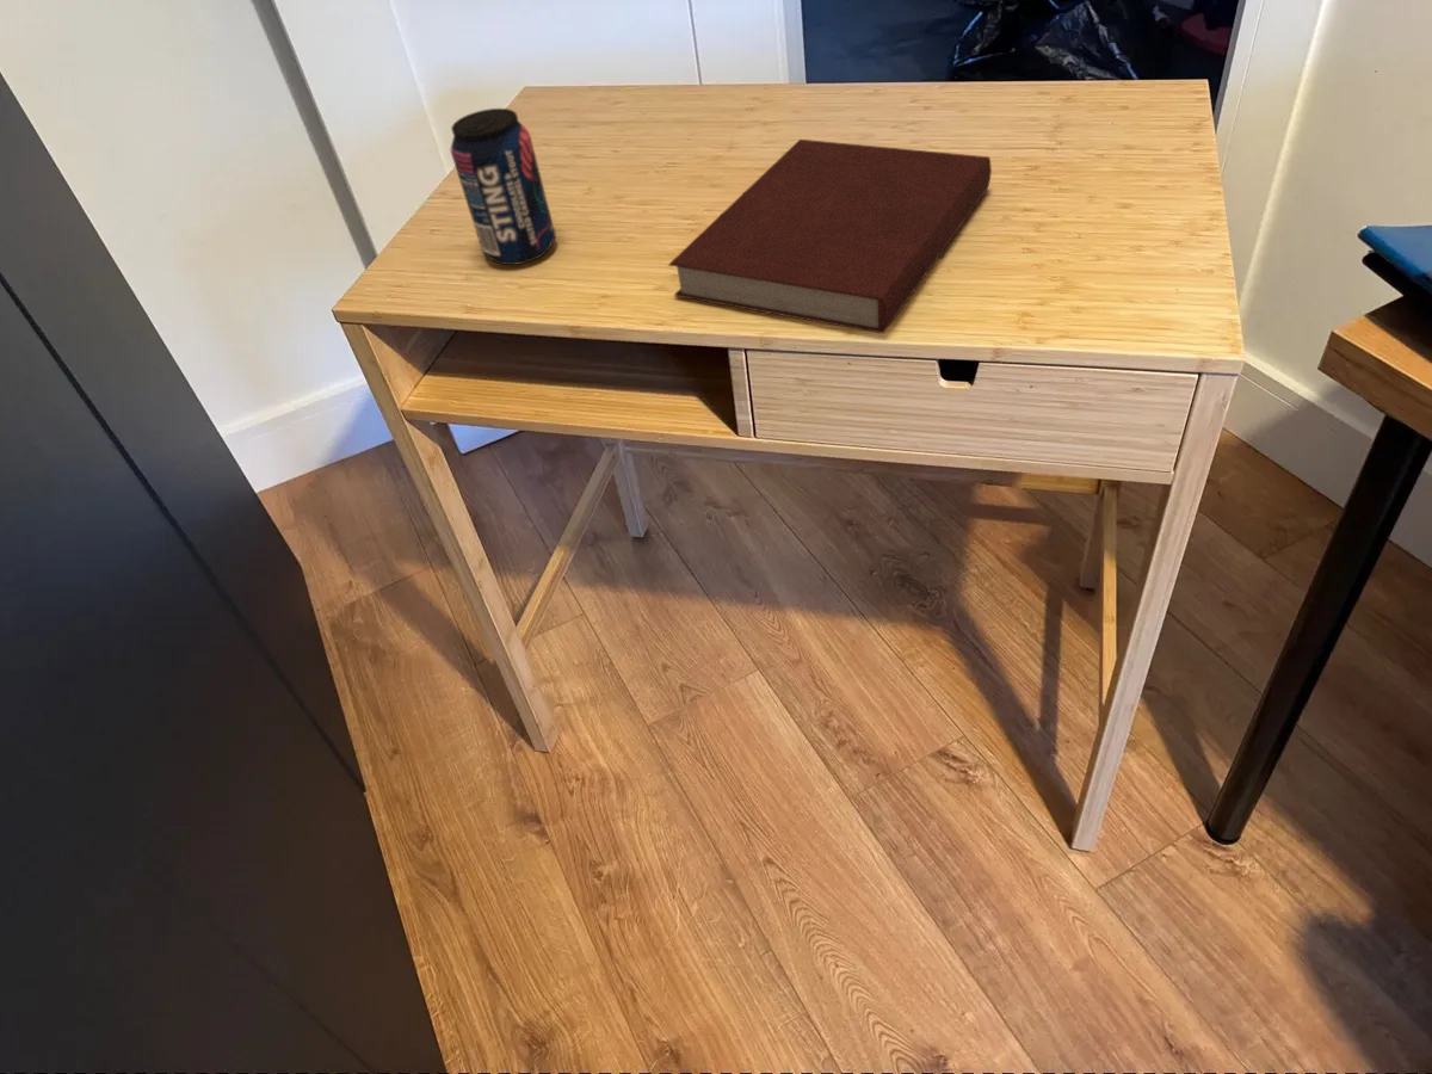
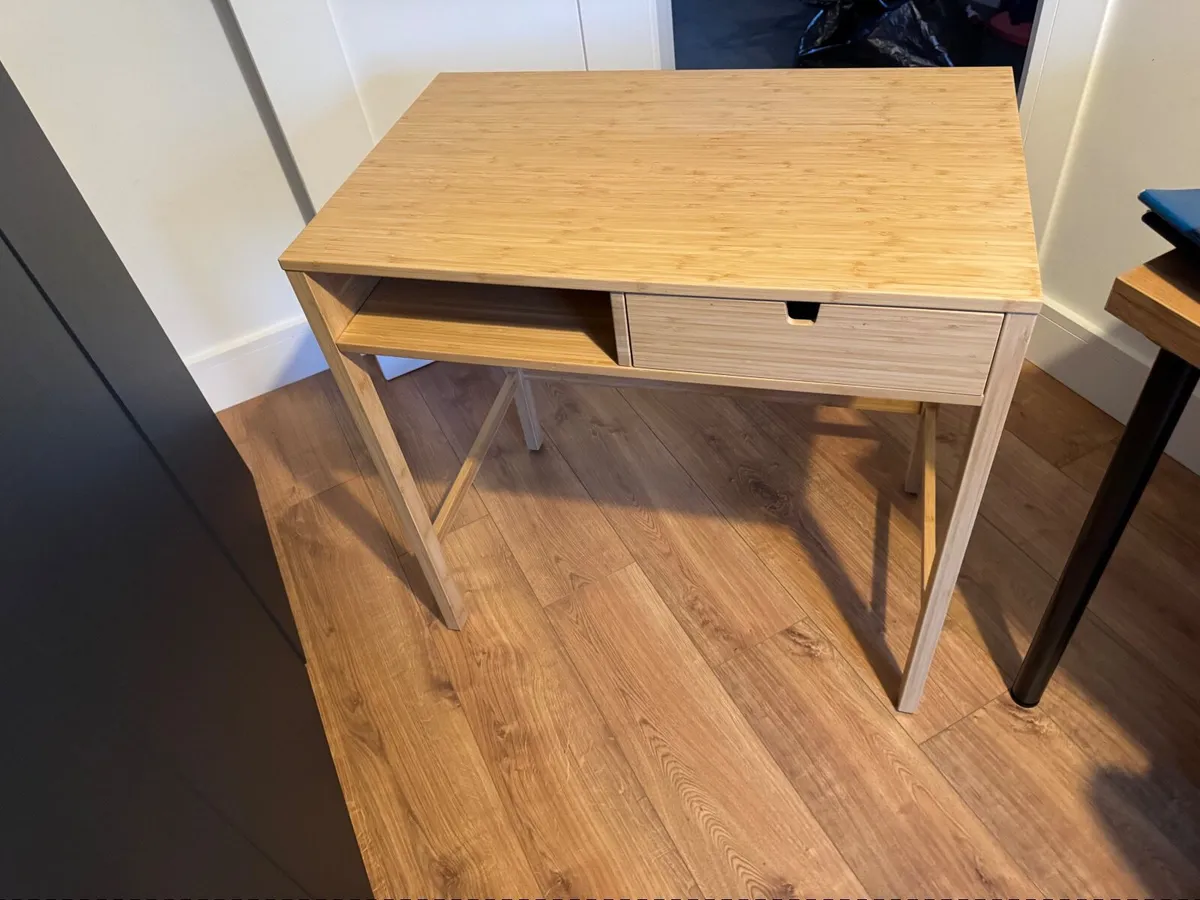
- beverage can [450,107,556,266]
- notebook [668,138,993,335]
